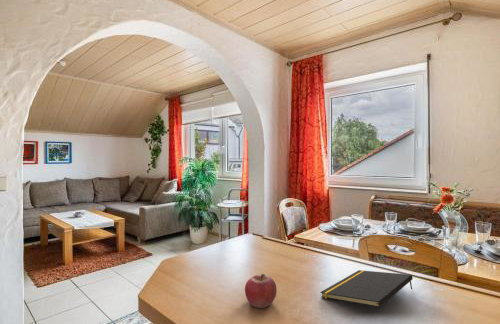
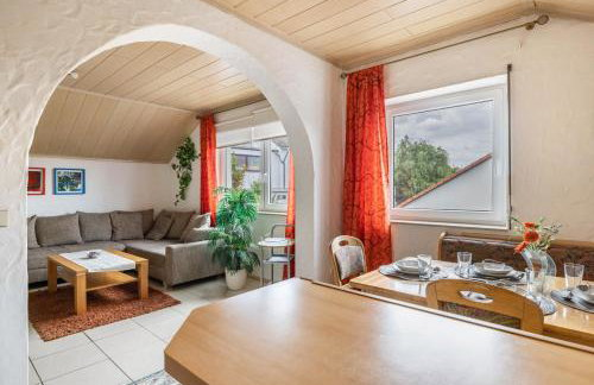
- fruit [244,273,278,309]
- notepad [319,269,414,308]
